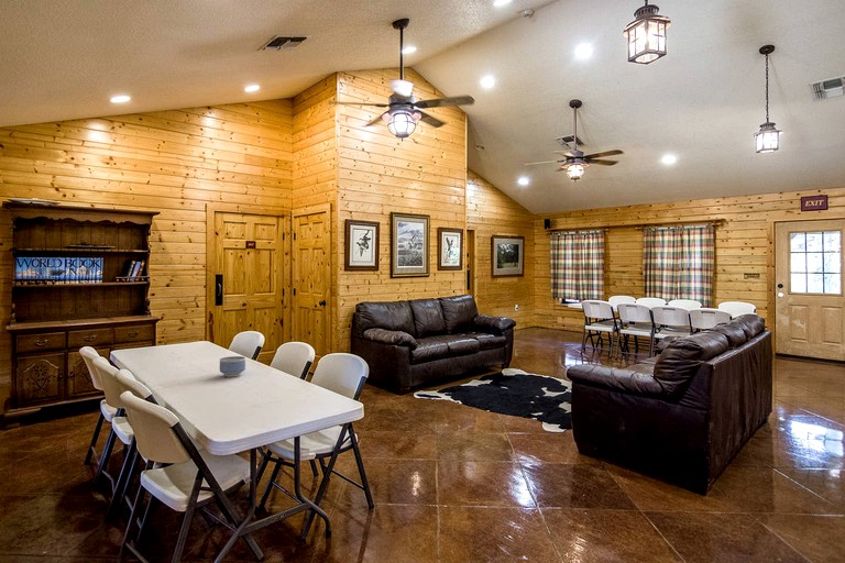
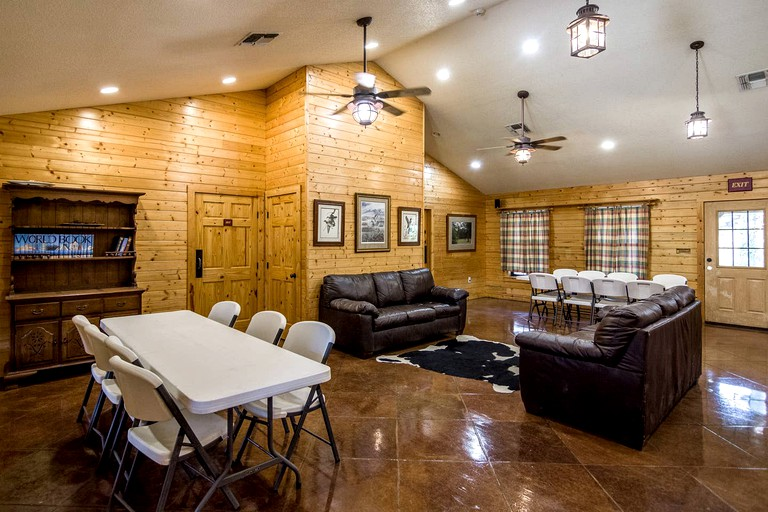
- bowl [219,355,246,378]
